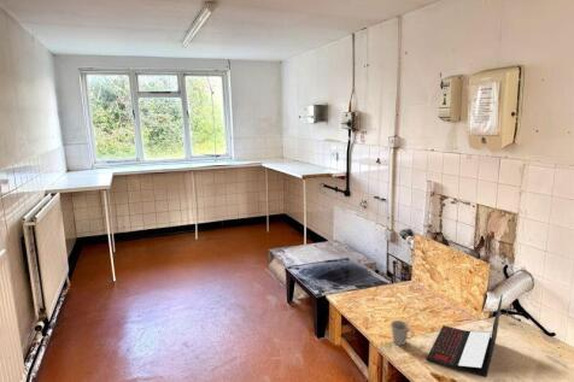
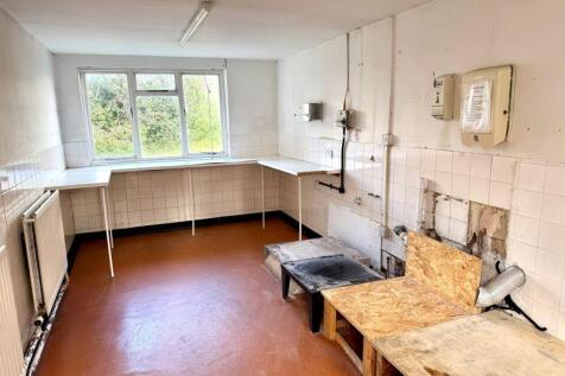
- laptop [426,294,504,378]
- mug [390,319,416,347]
